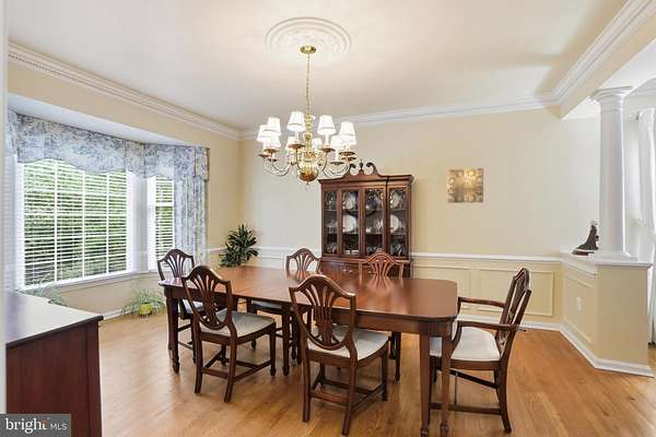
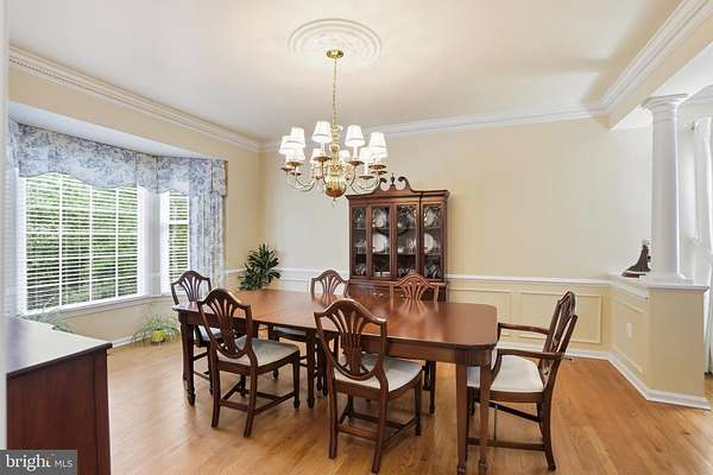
- wall art [446,167,484,204]
